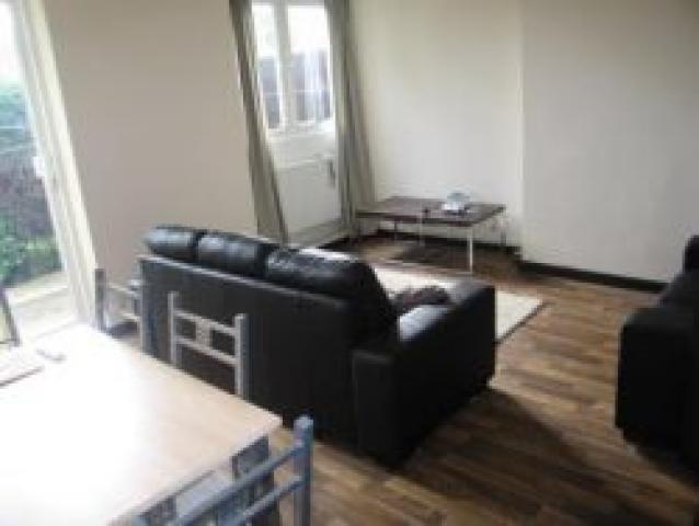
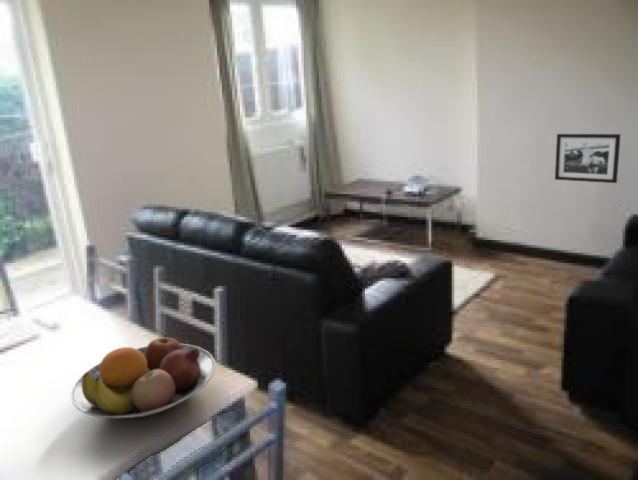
+ picture frame [554,133,622,184]
+ fruit bowl [70,333,216,419]
